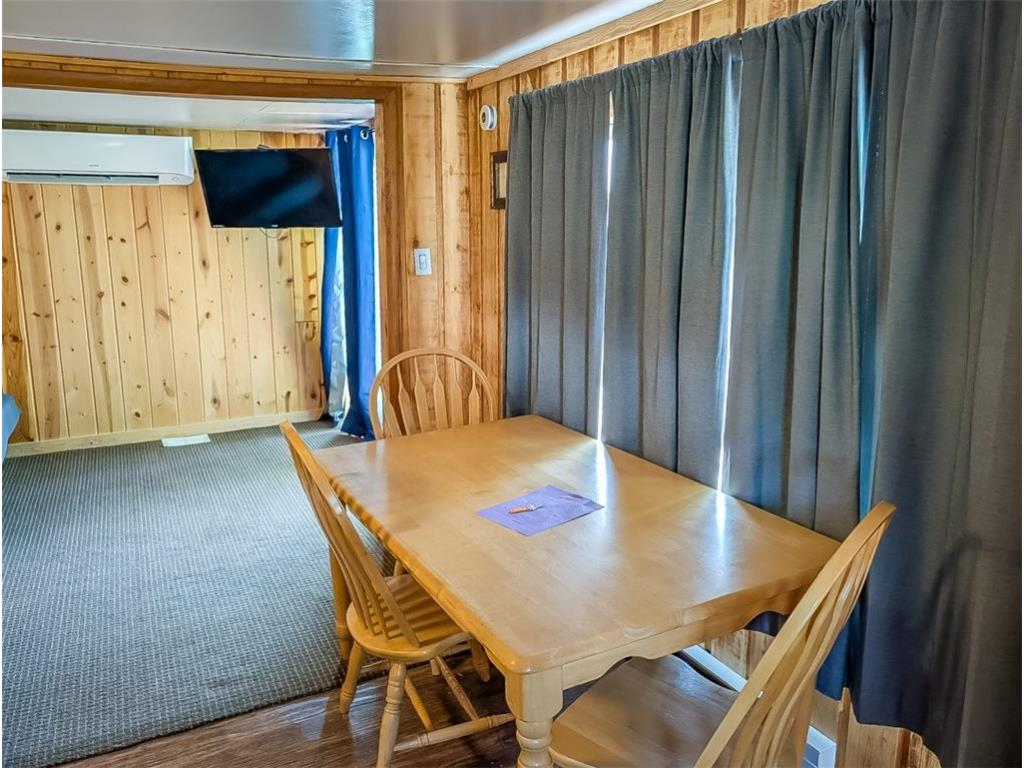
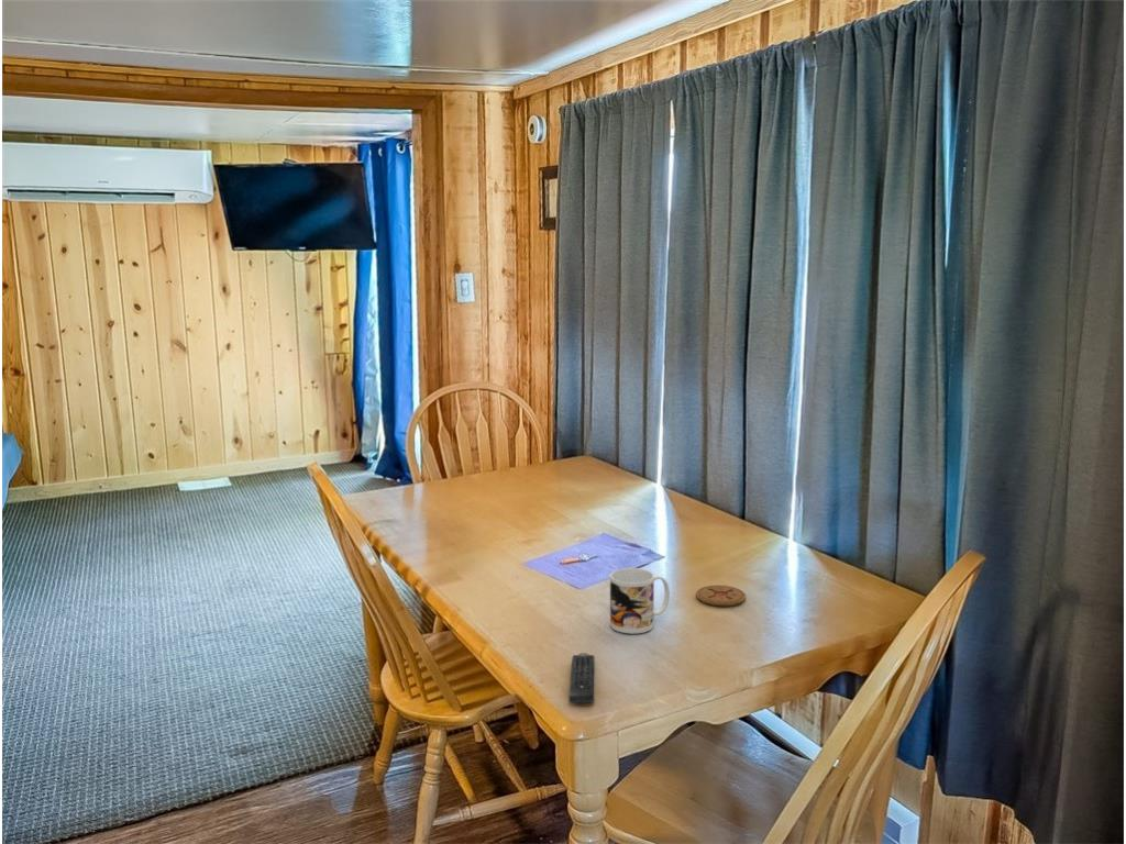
+ coaster [695,585,747,607]
+ remote control [567,652,595,704]
+ mug [609,567,671,635]
